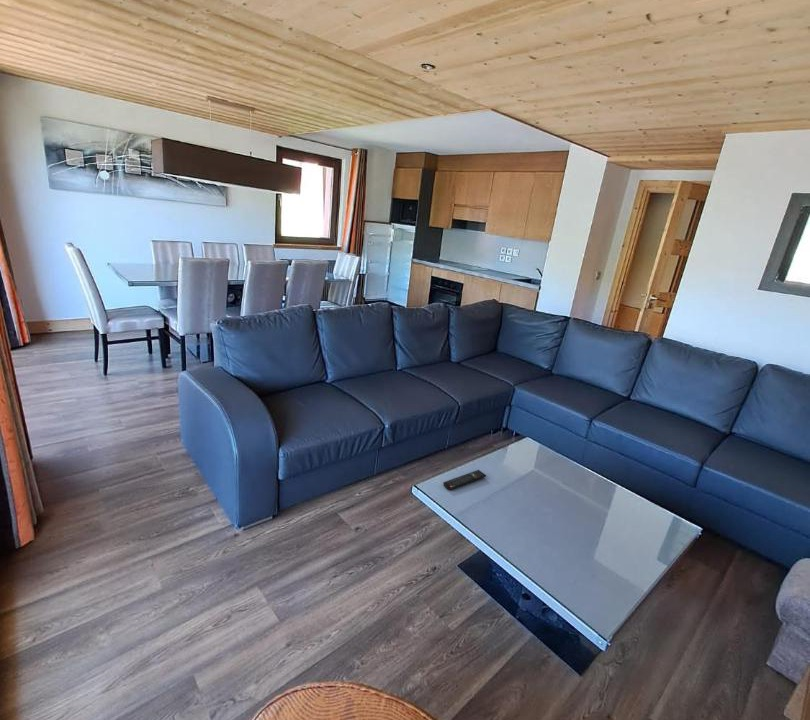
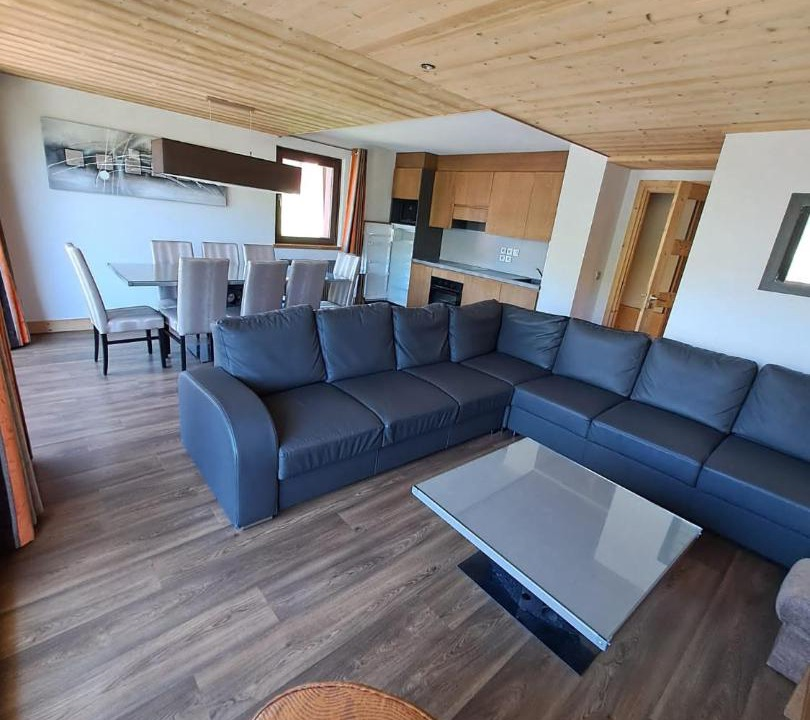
- remote control [442,469,487,491]
